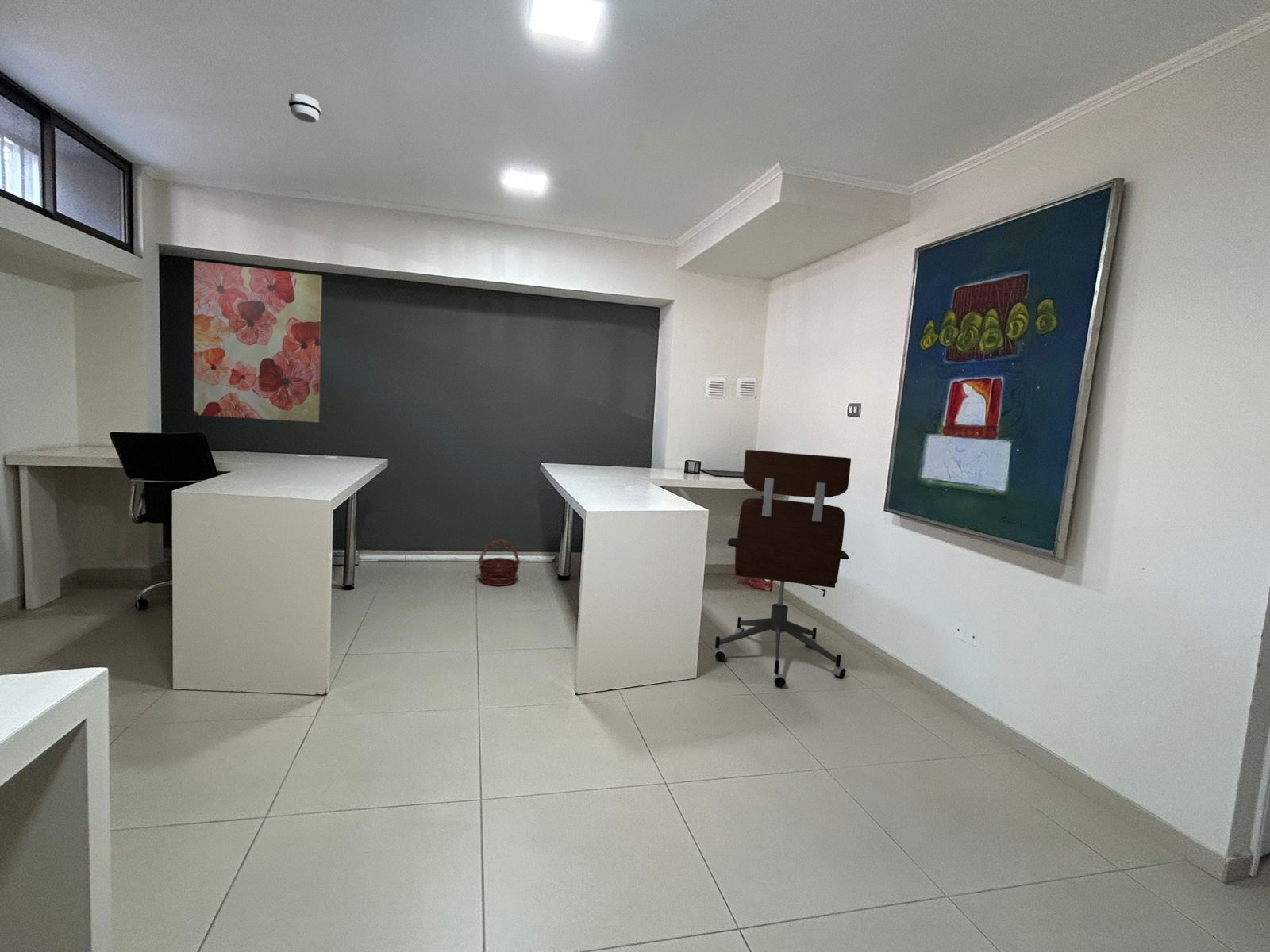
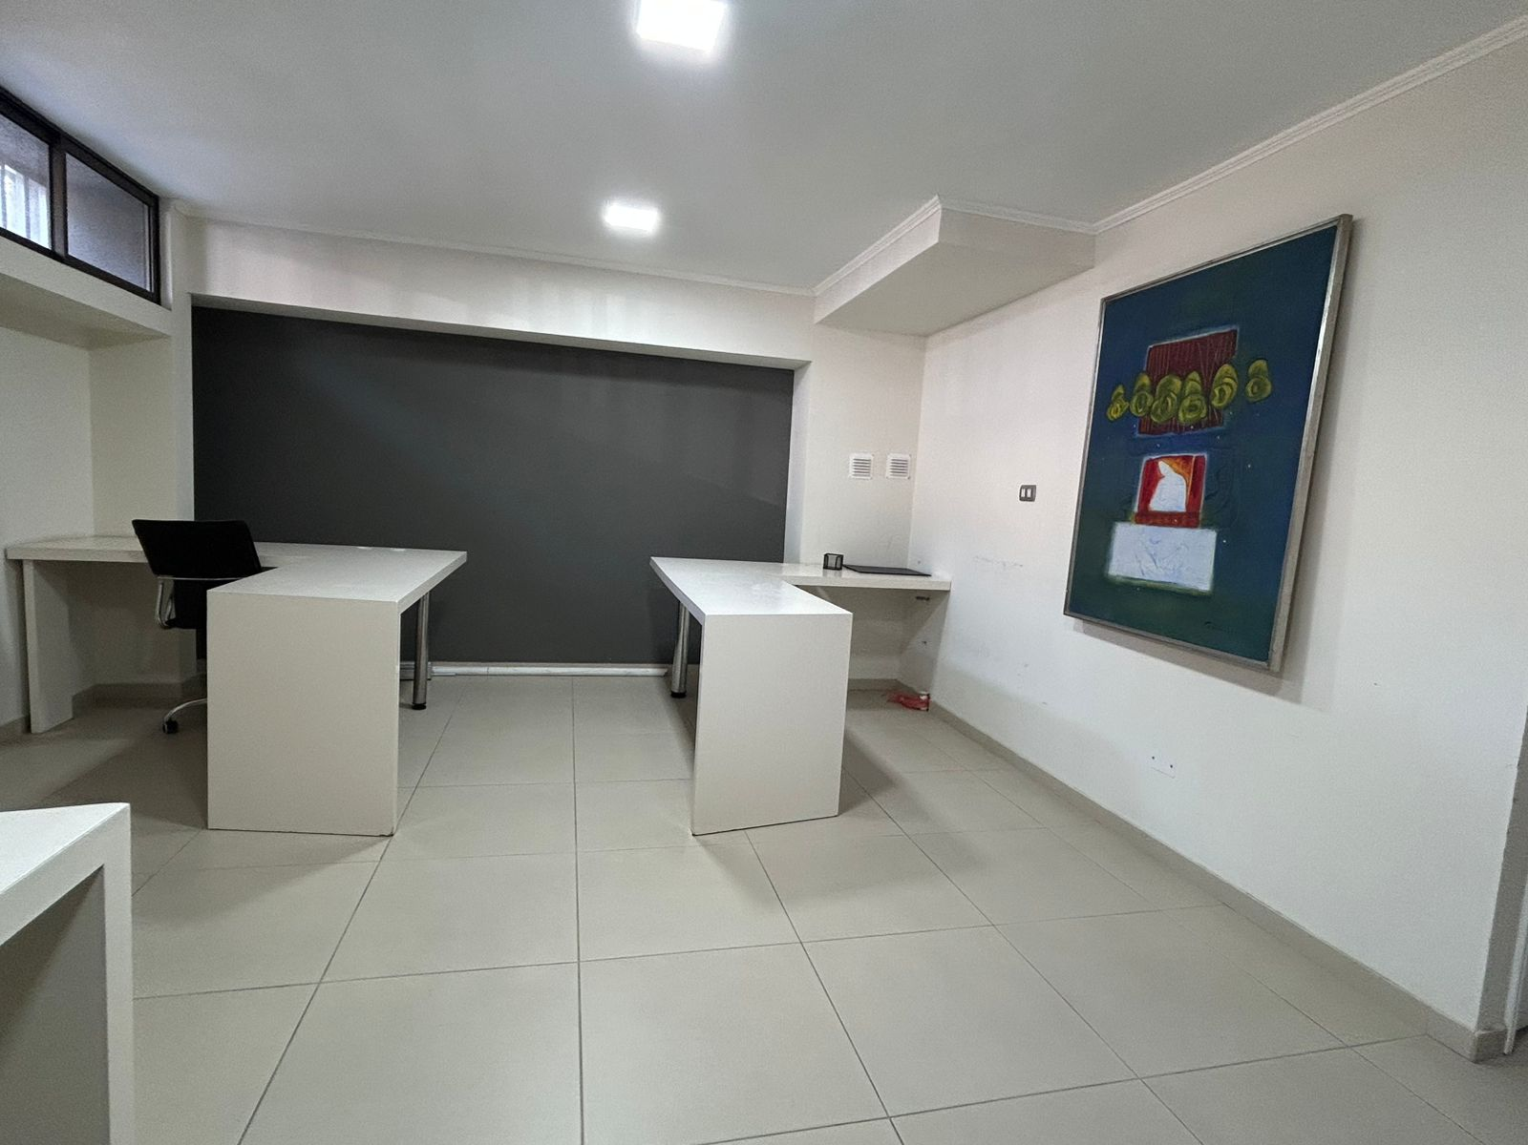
- smoke detector [288,93,322,124]
- office chair [714,449,852,688]
- basket [477,539,521,587]
- wall art [193,259,323,423]
